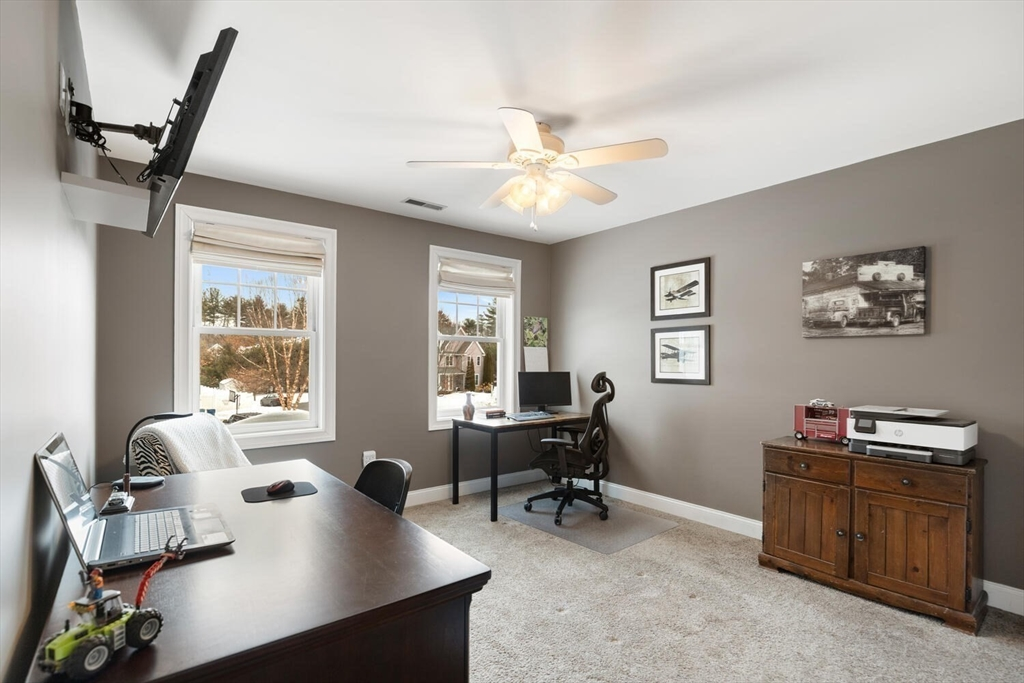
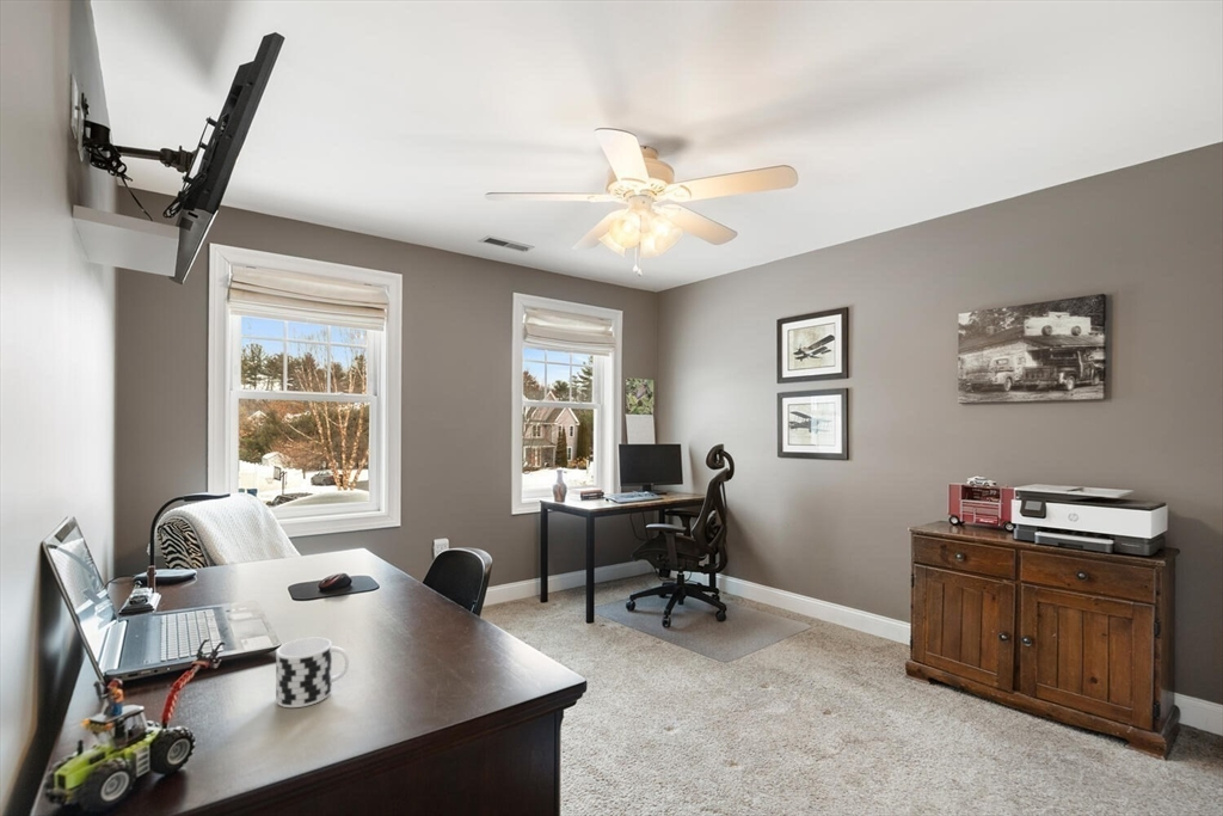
+ cup [275,637,350,708]
